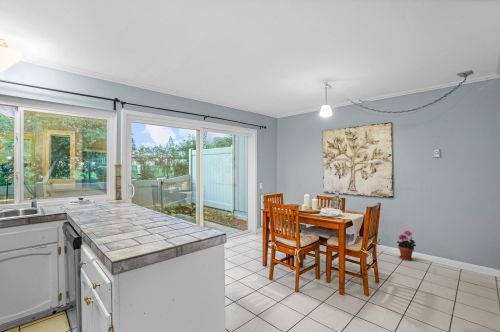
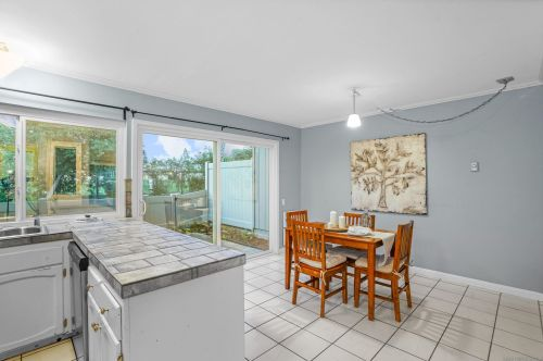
- potted plant [396,230,417,261]
